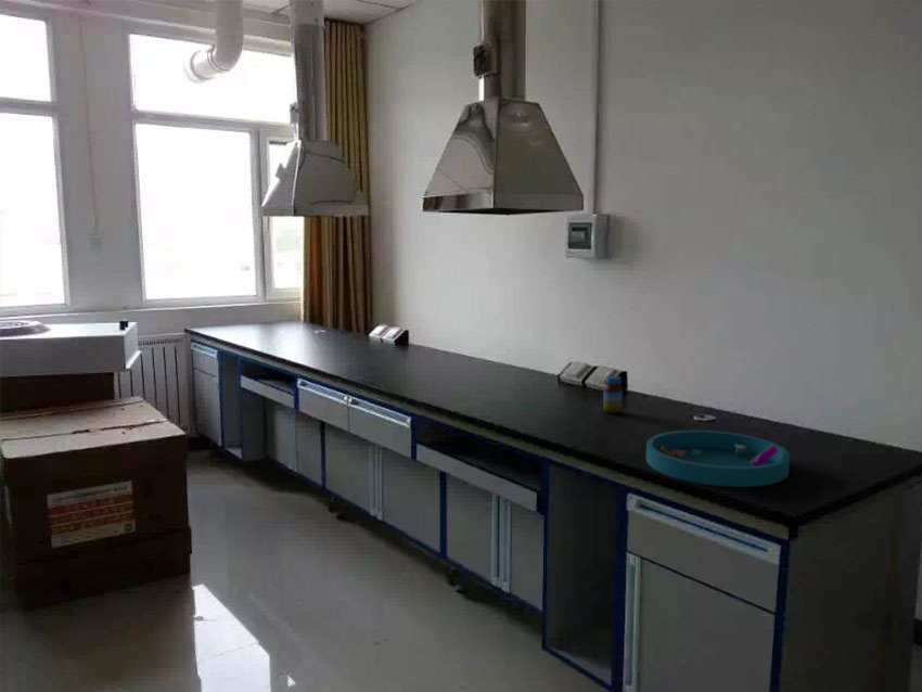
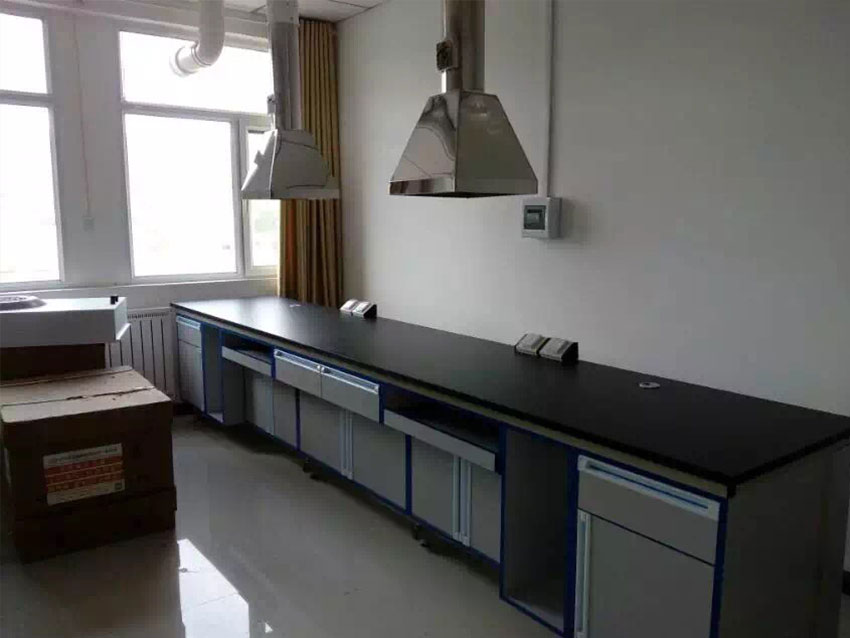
- jar [602,375,624,414]
- storage tray [645,430,791,488]
